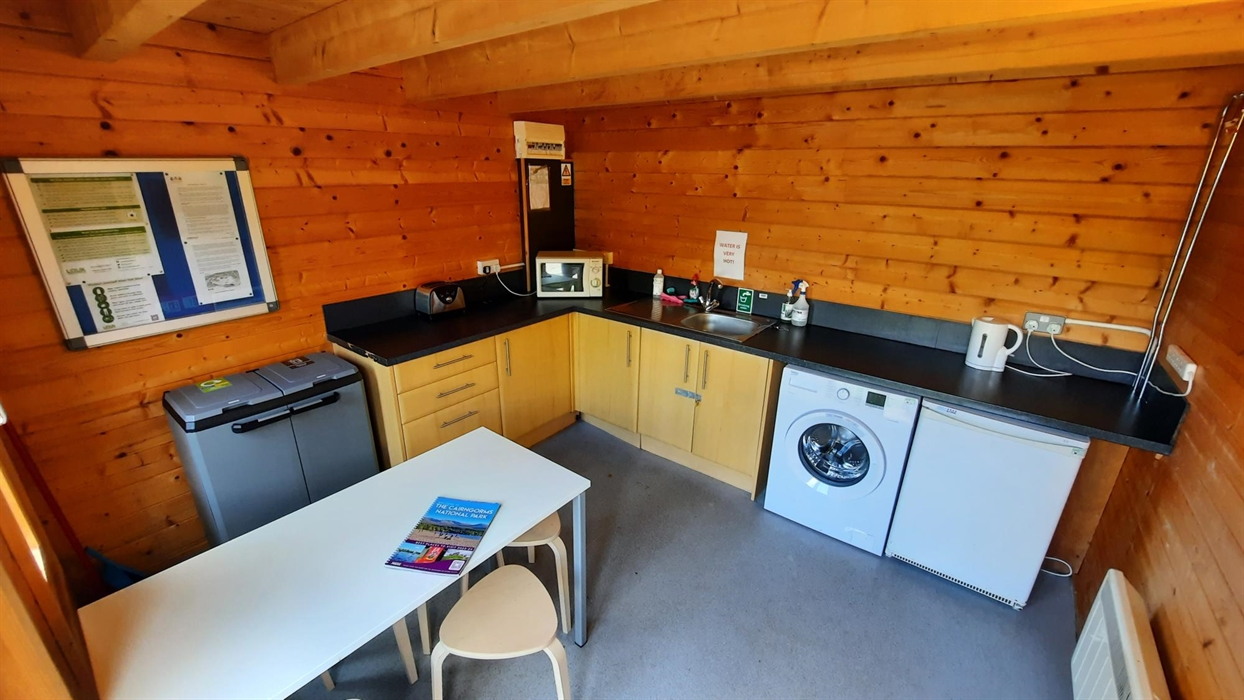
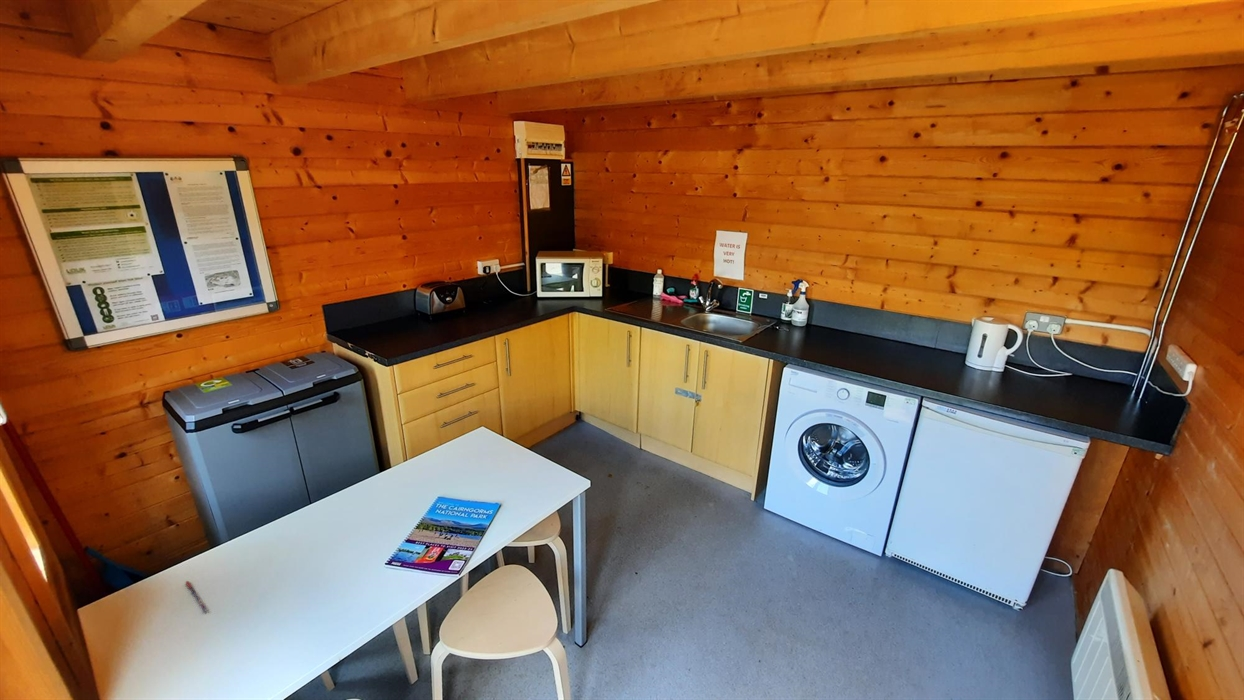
+ pen [185,580,209,613]
